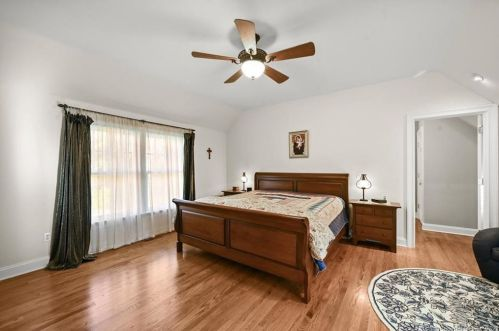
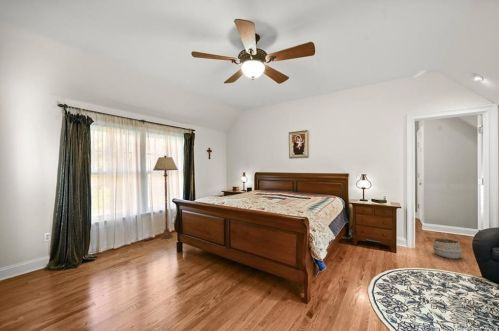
+ floor lamp [152,154,179,240]
+ woven basket [431,234,464,260]
